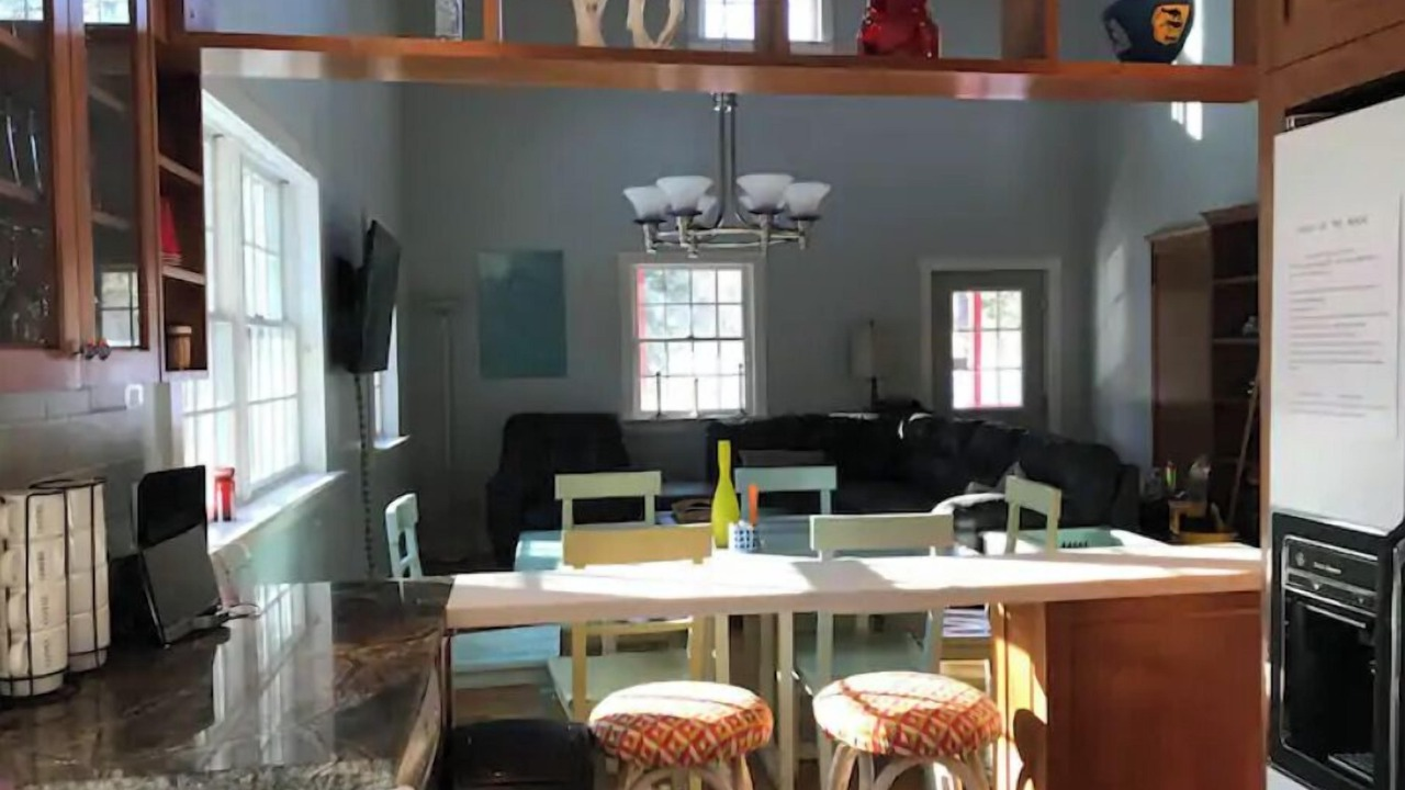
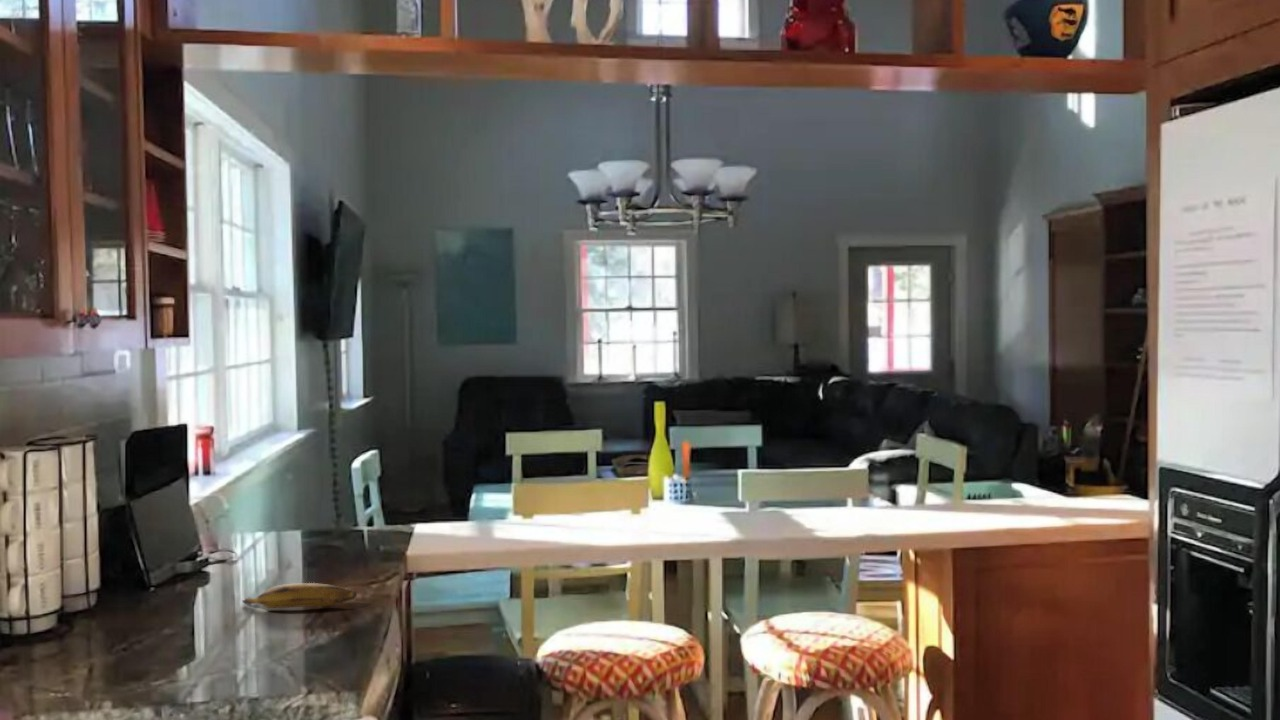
+ banana [241,582,358,609]
